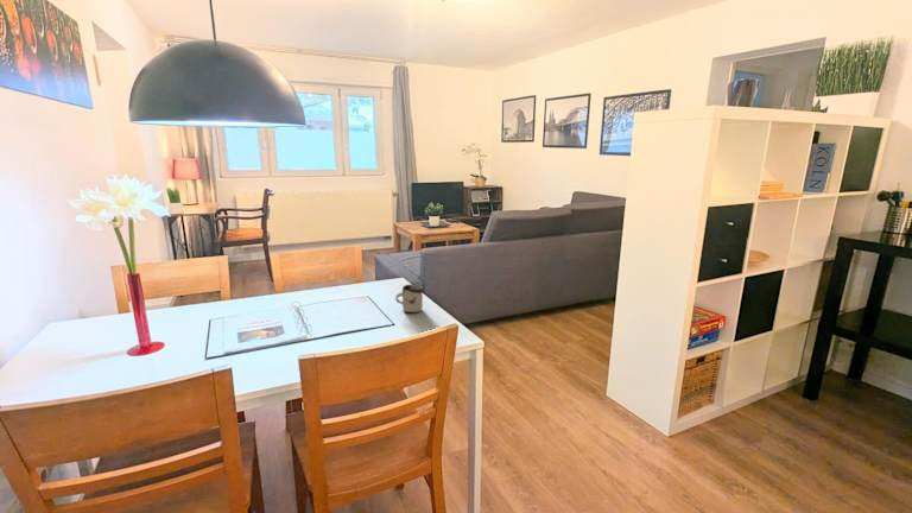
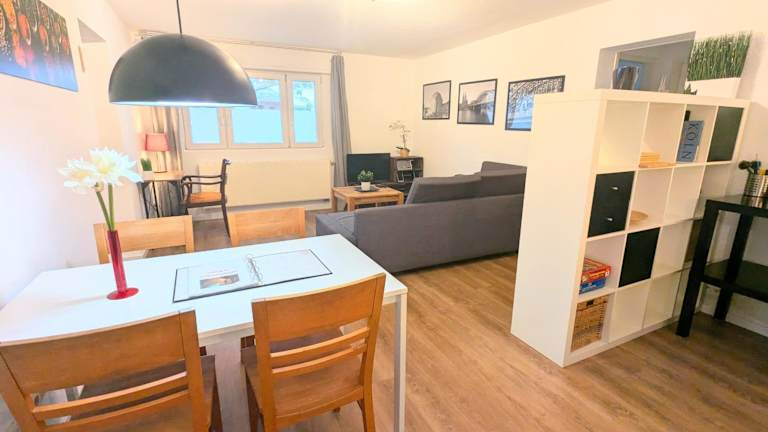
- cup [394,284,424,315]
